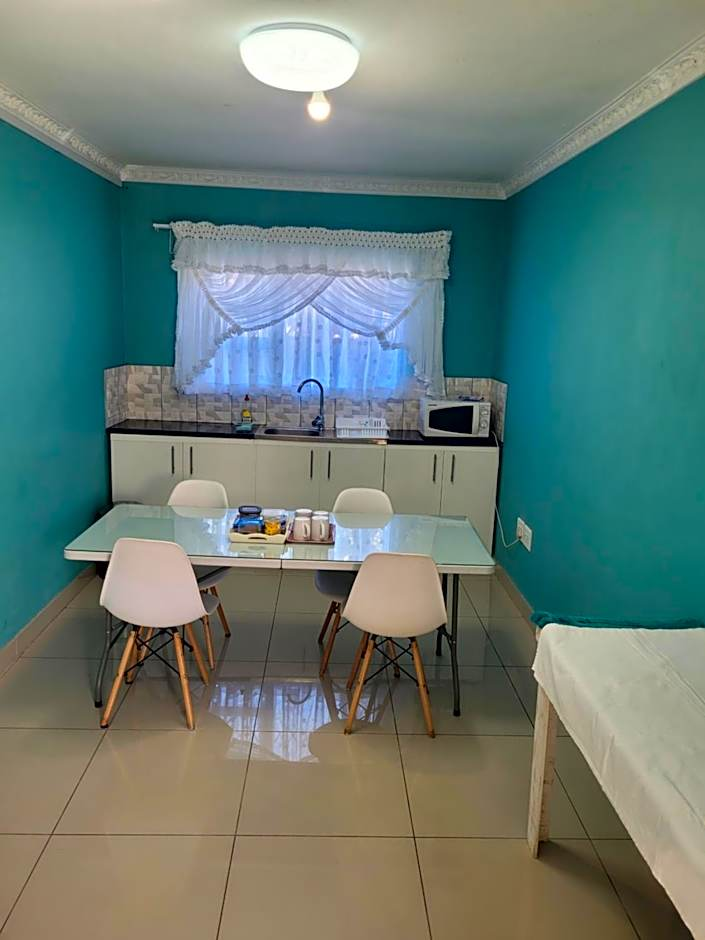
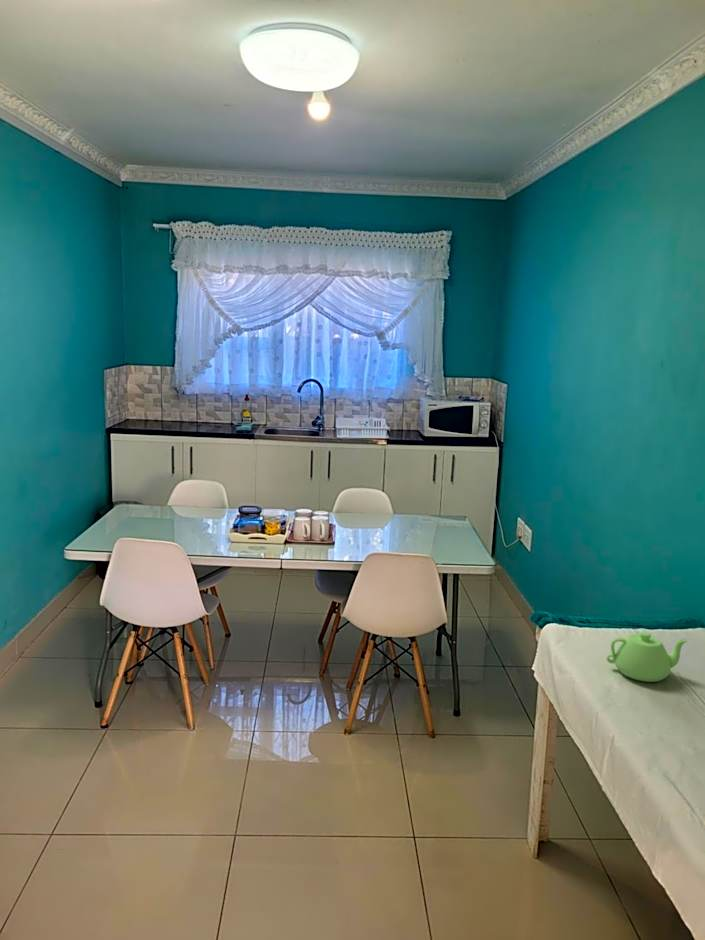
+ teapot [606,631,690,683]
